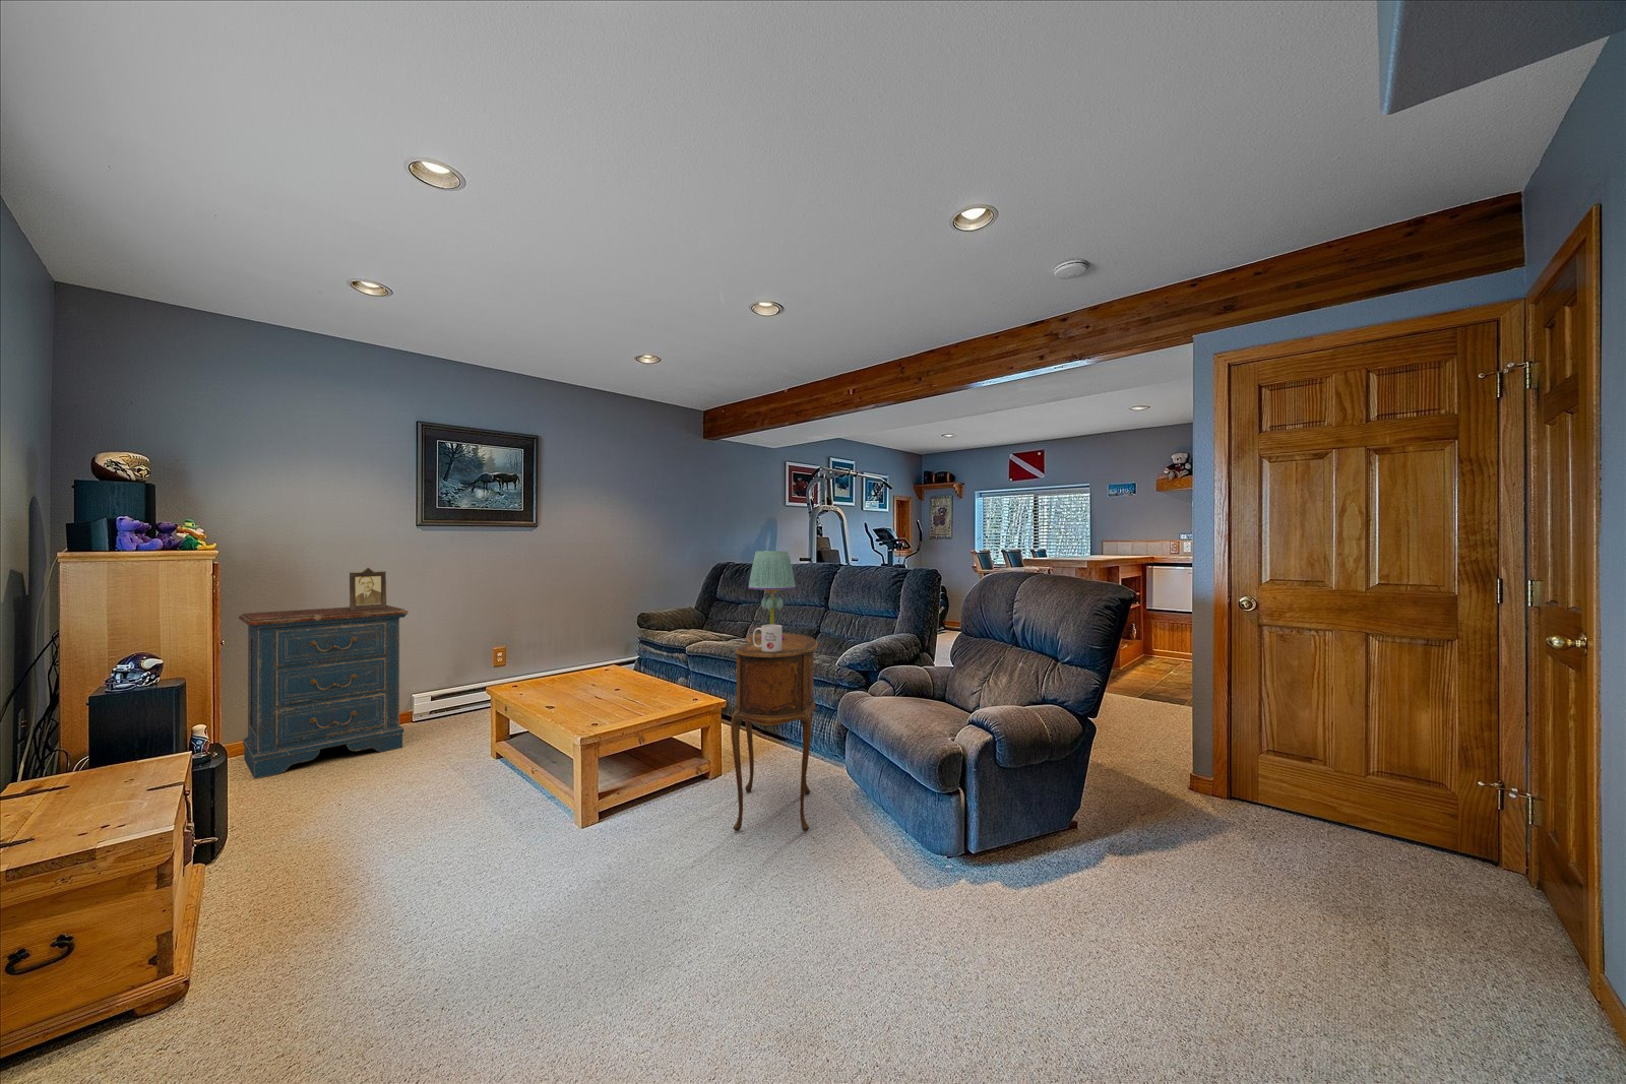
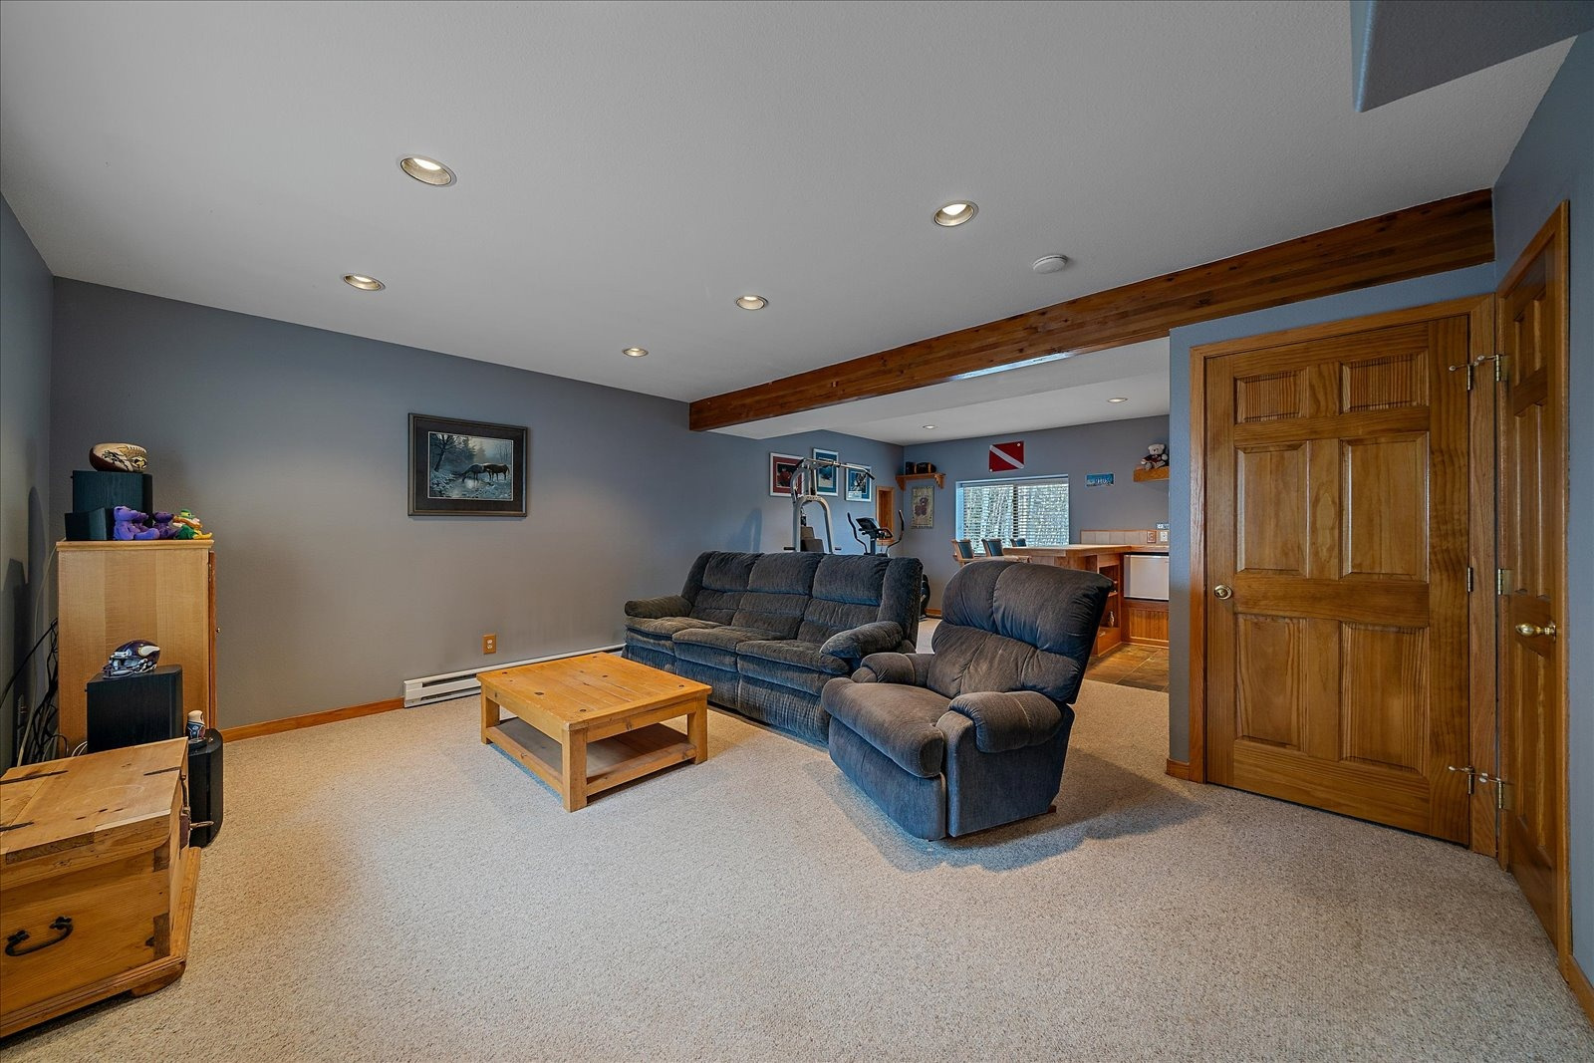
- mug [753,624,783,652]
- photo frame [348,567,387,611]
- table lamp [746,549,797,639]
- side table [730,632,819,832]
- dresser [238,605,410,779]
